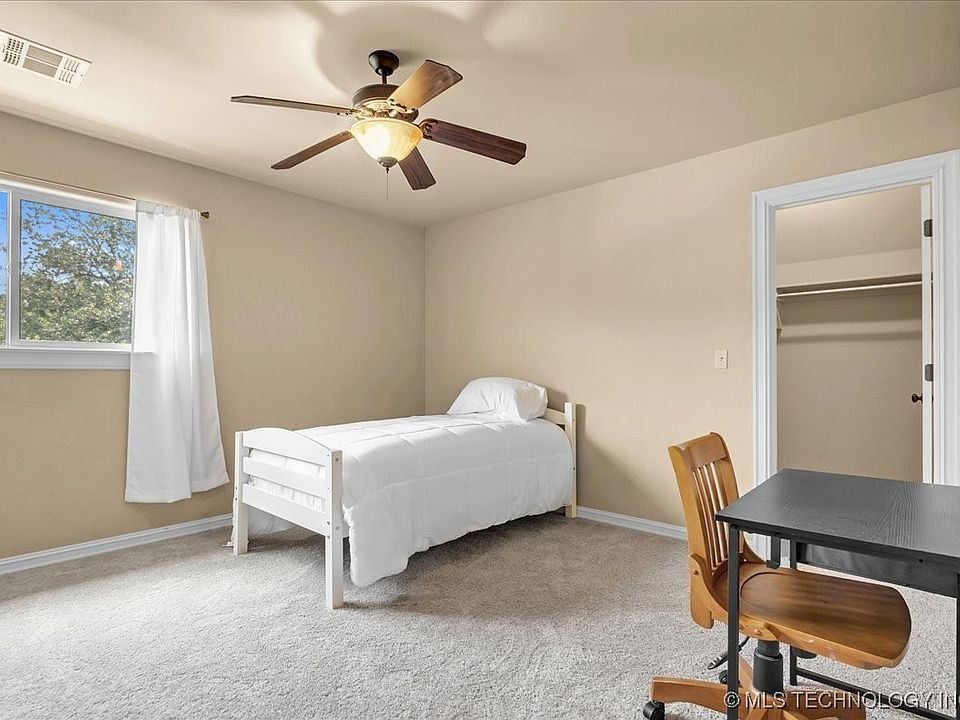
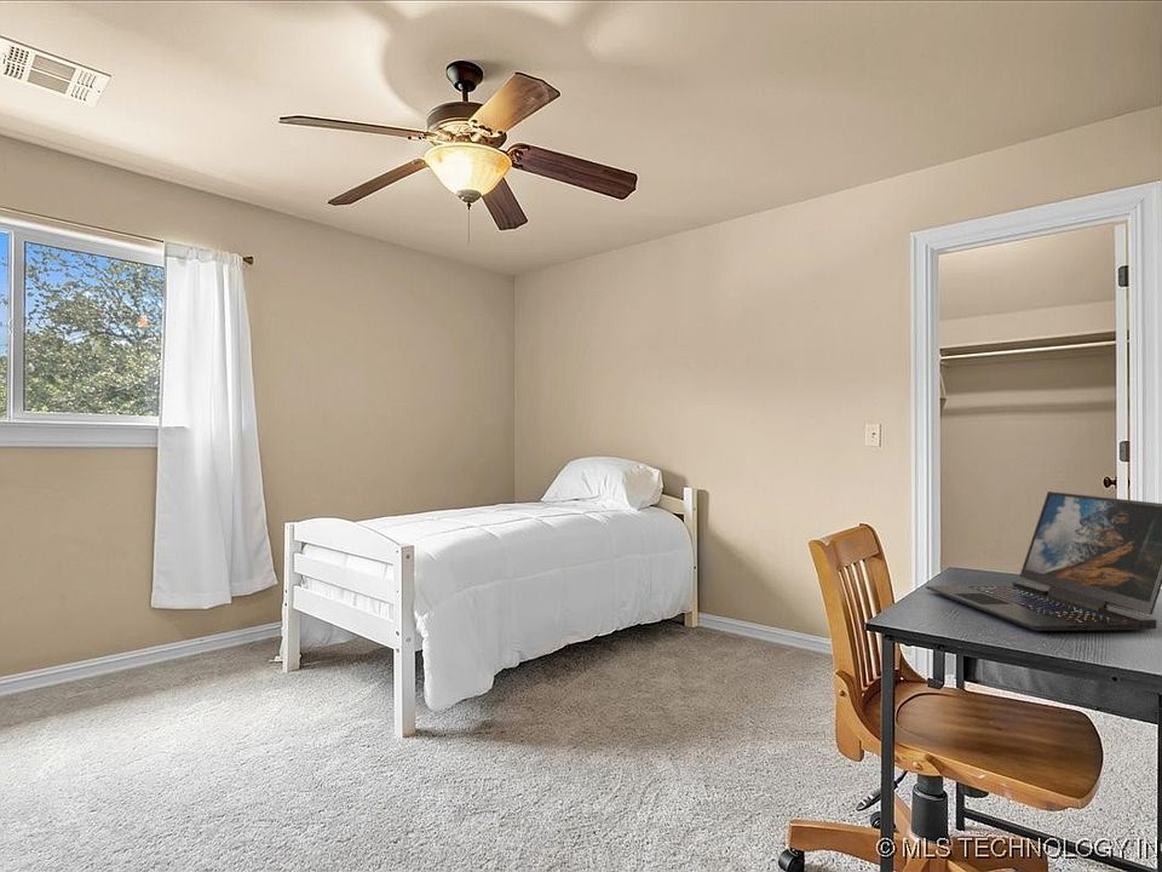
+ laptop [925,490,1162,632]
